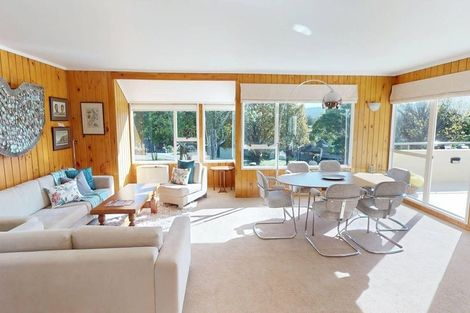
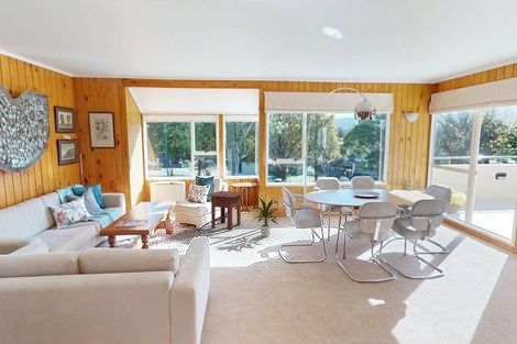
+ side table [205,190,246,231]
+ indoor plant [251,196,279,238]
